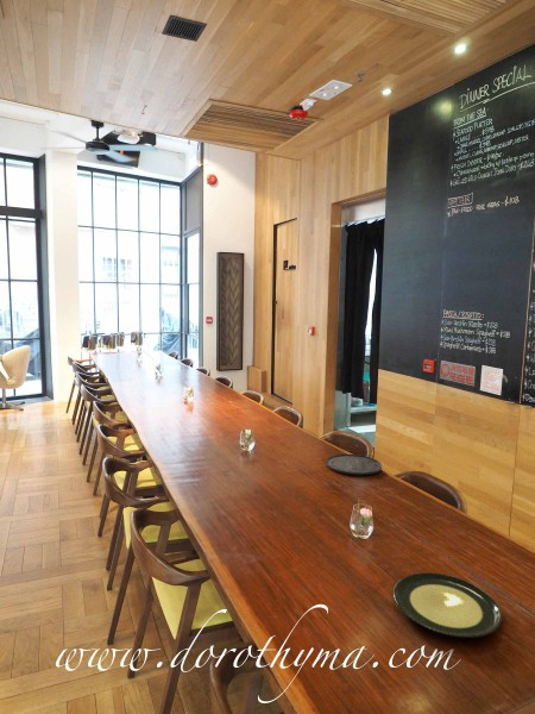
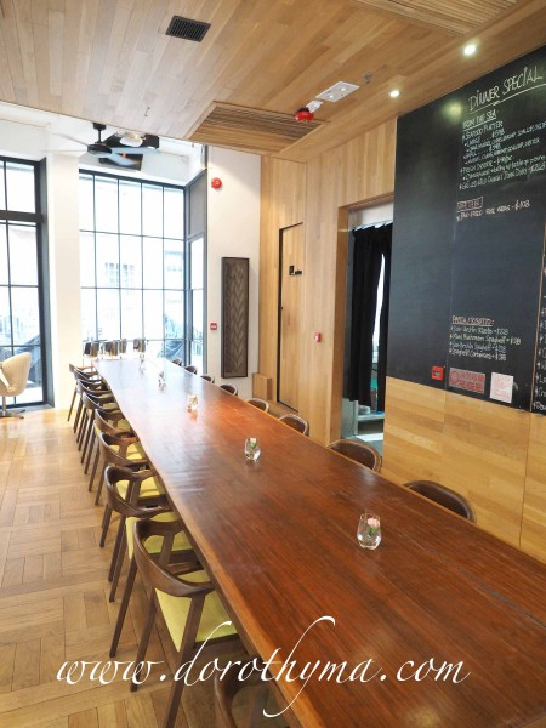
- plate [392,571,503,639]
- plate [325,453,383,477]
